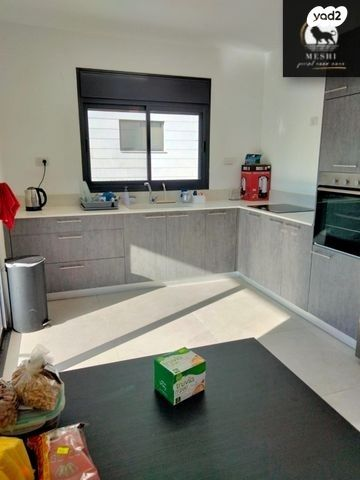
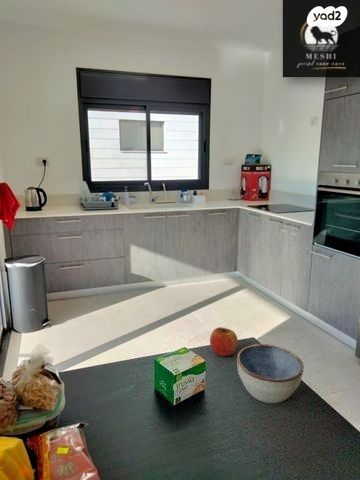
+ fruit [209,326,239,357]
+ bowl [236,343,305,404]
